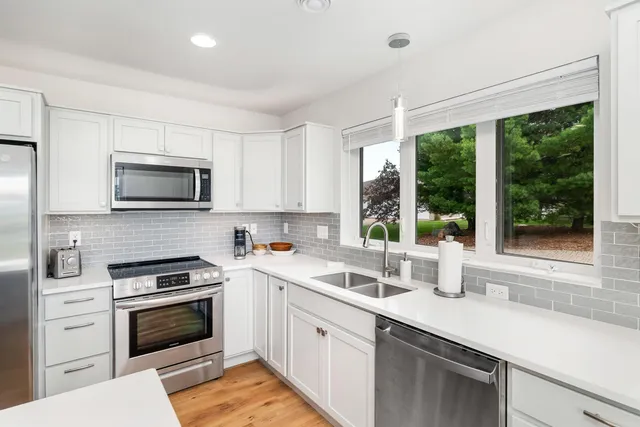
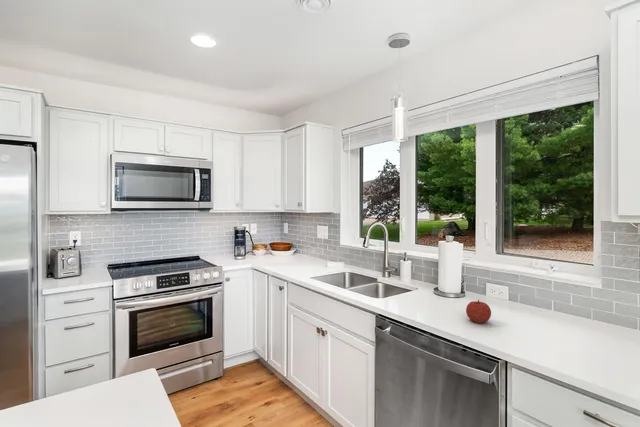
+ fruit [465,299,492,324]
